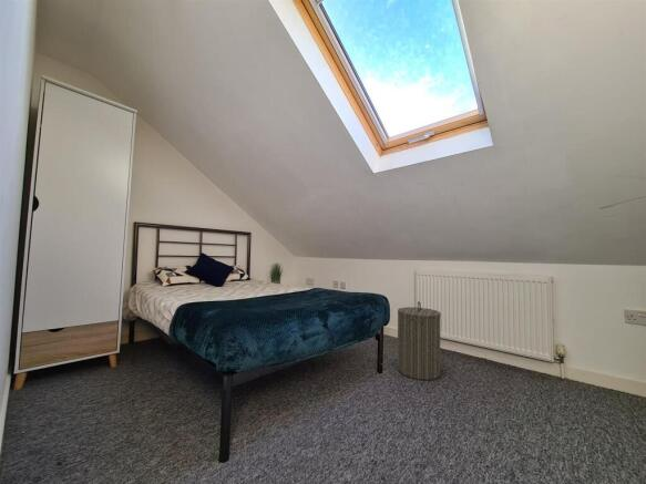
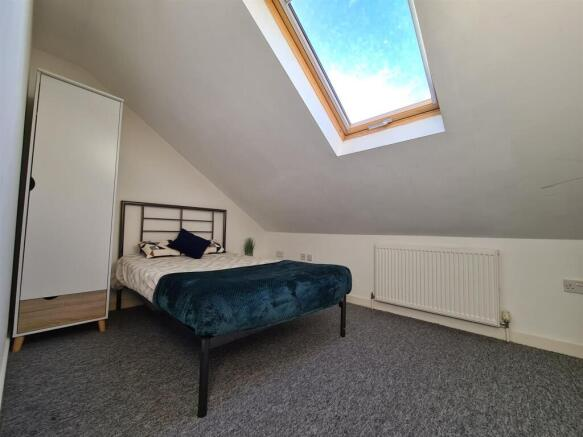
- laundry hamper [397,300,442,381]
